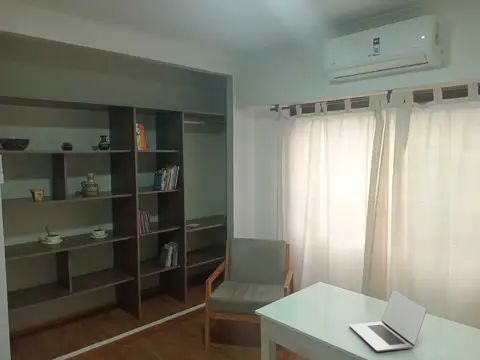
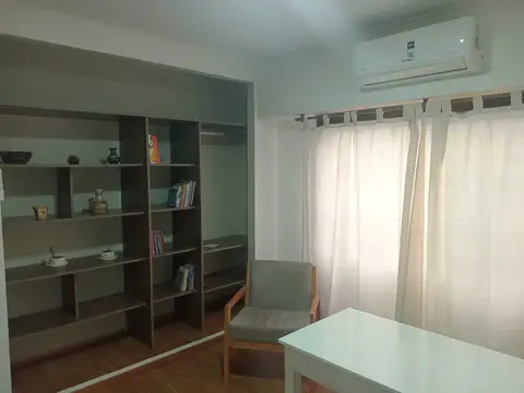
- laptop [348,289,428,353]
